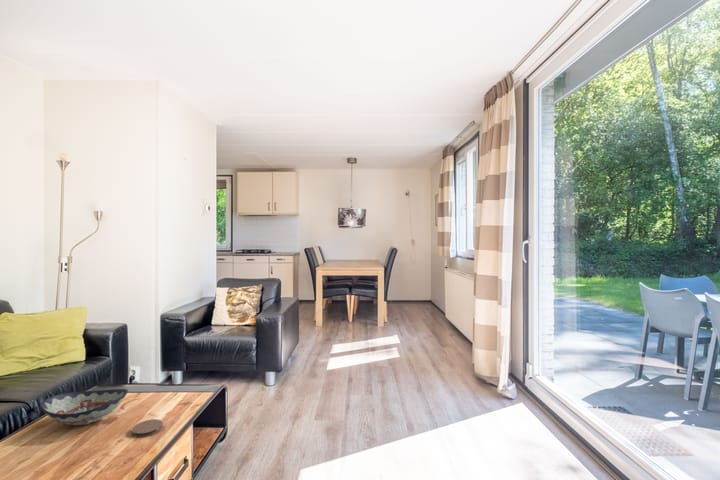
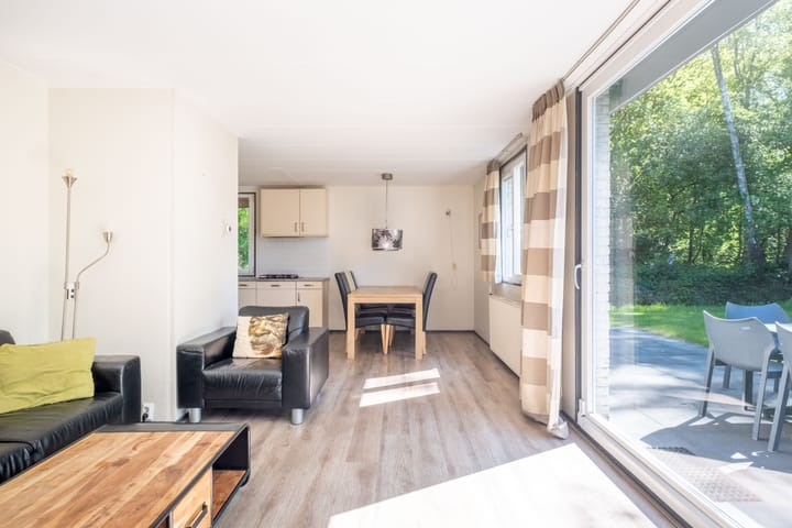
- decorative bowl [40,388,129,426]
- coaster [131,418,164,438]
